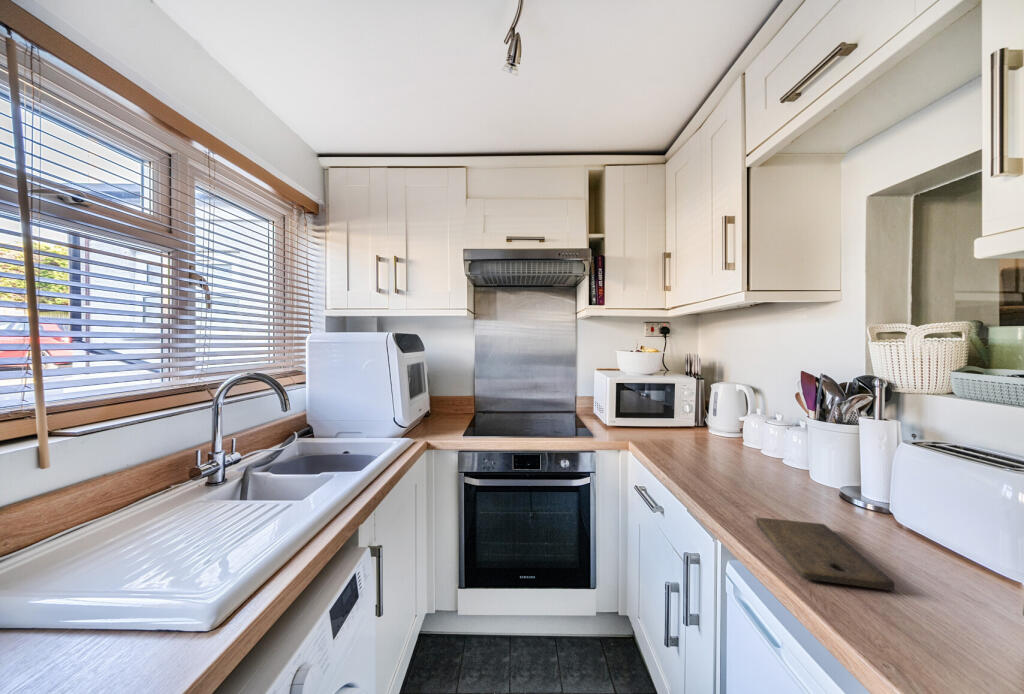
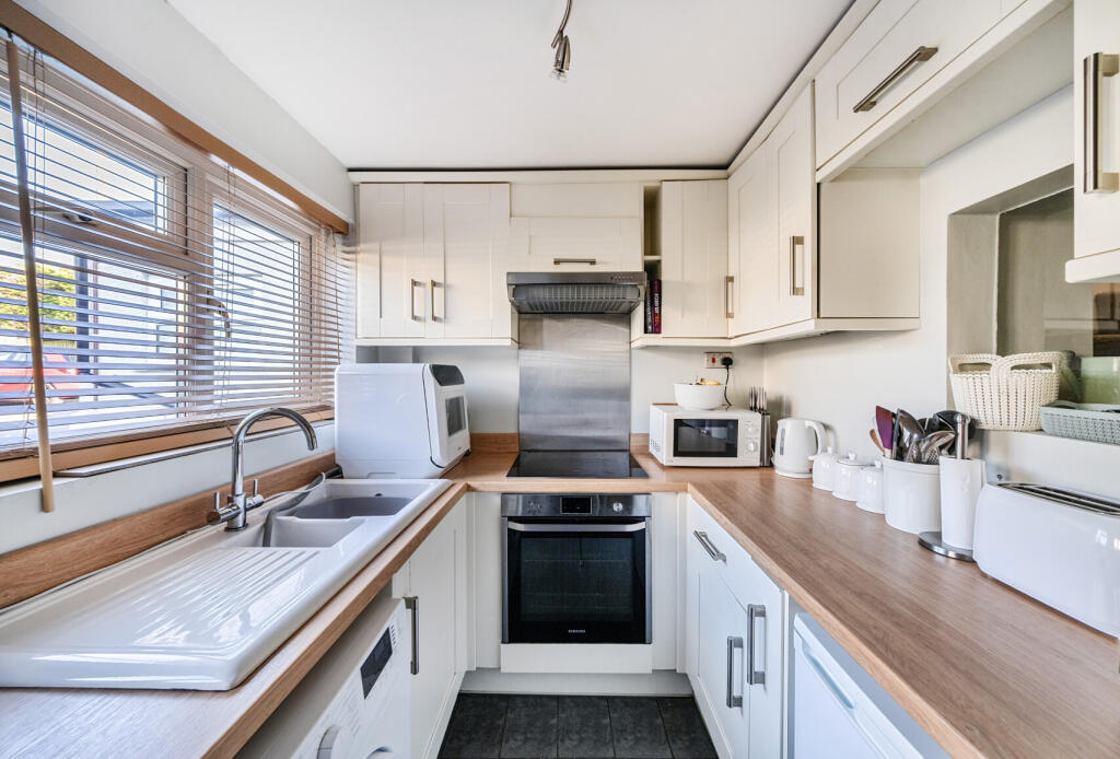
- cutting board [755,517,896,591]
